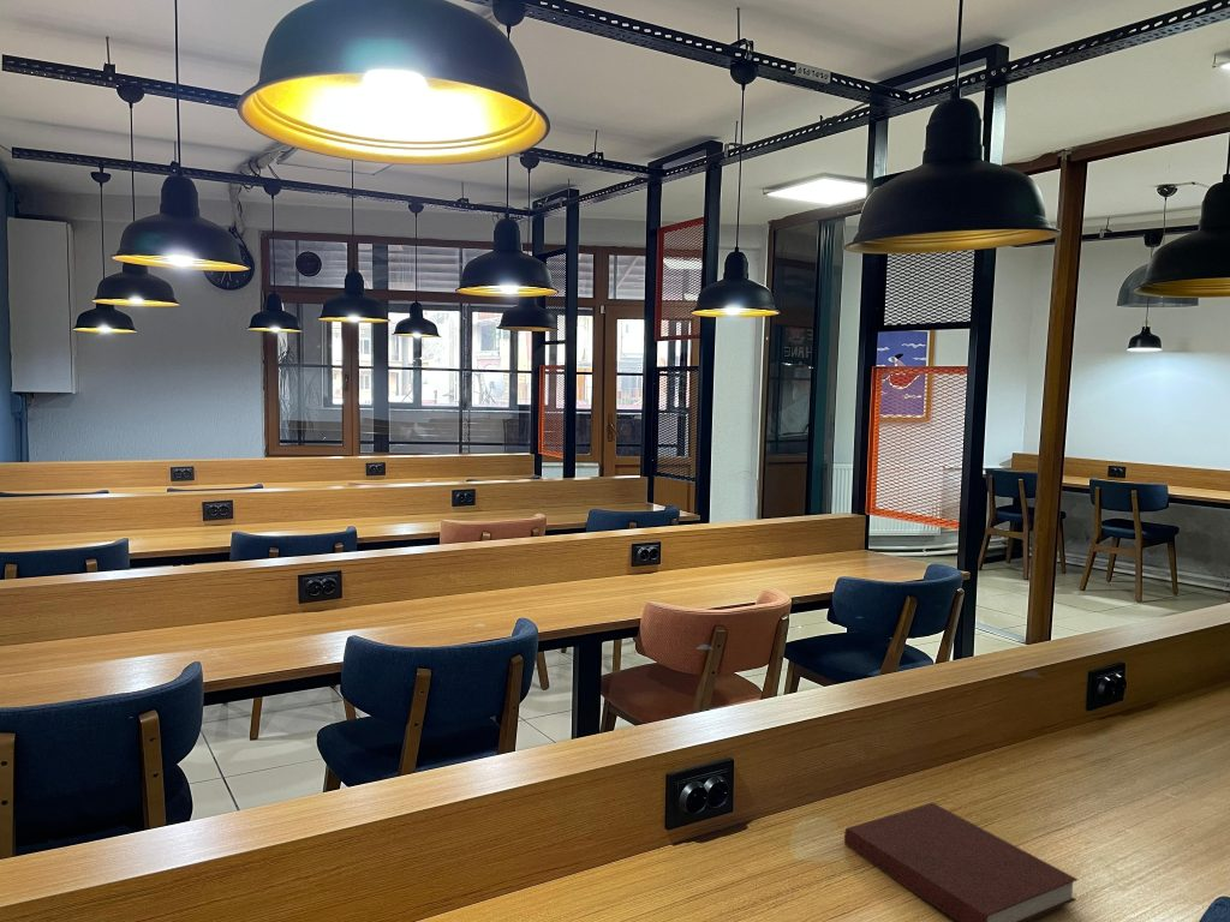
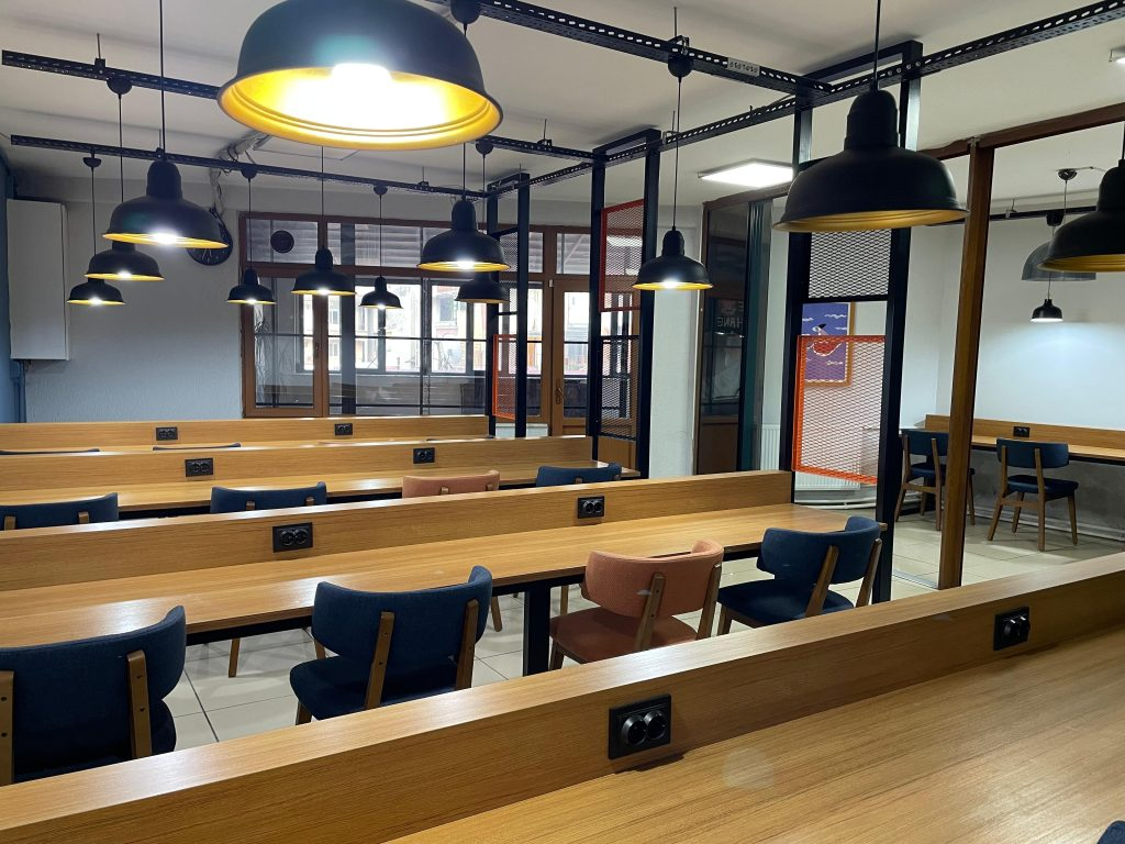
- notebook [843,802,1079,922]
